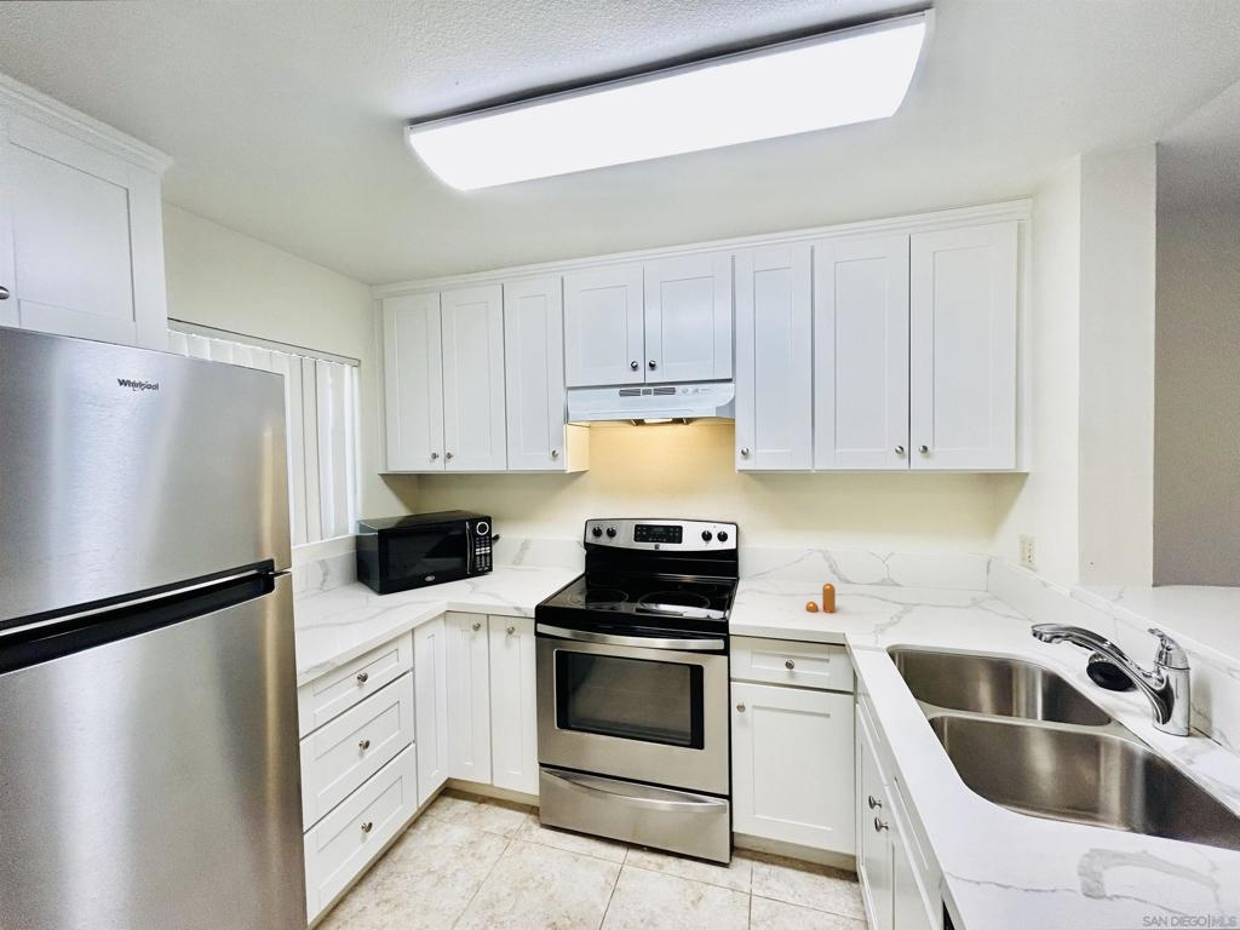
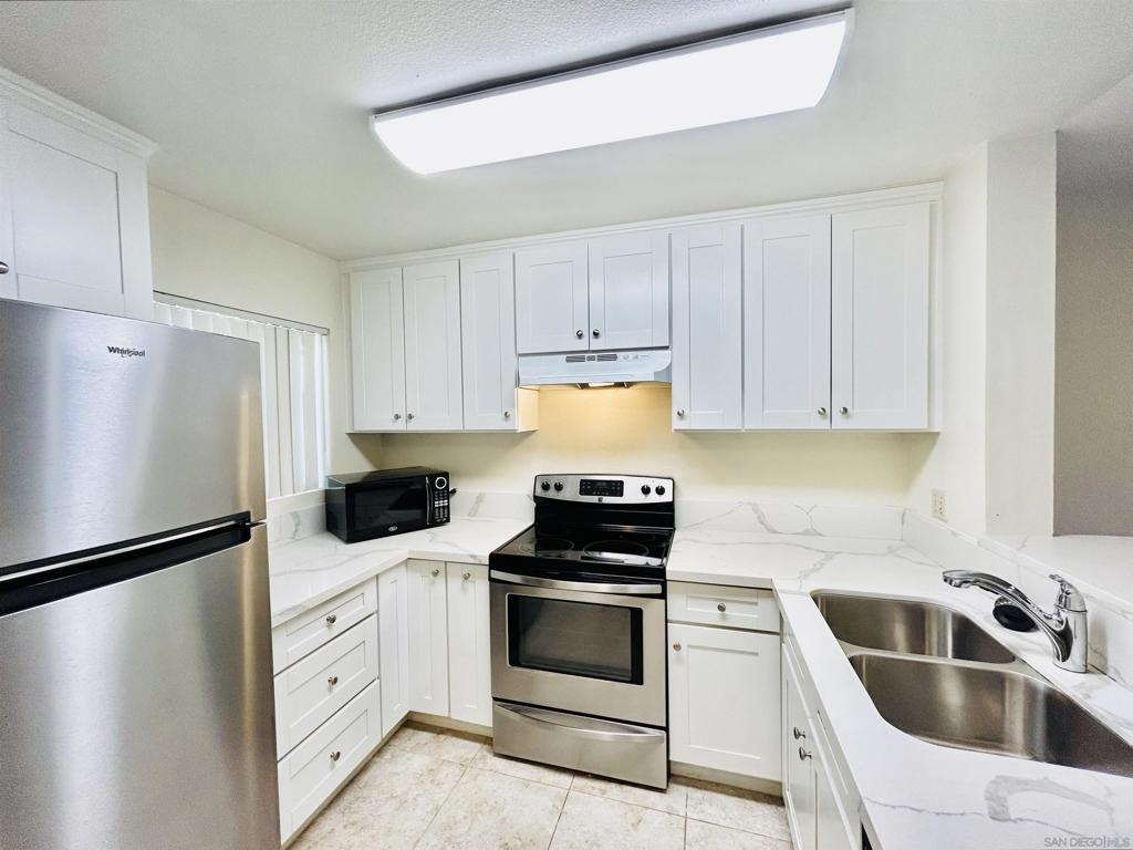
- pepper shaker [805,582,837,614]
